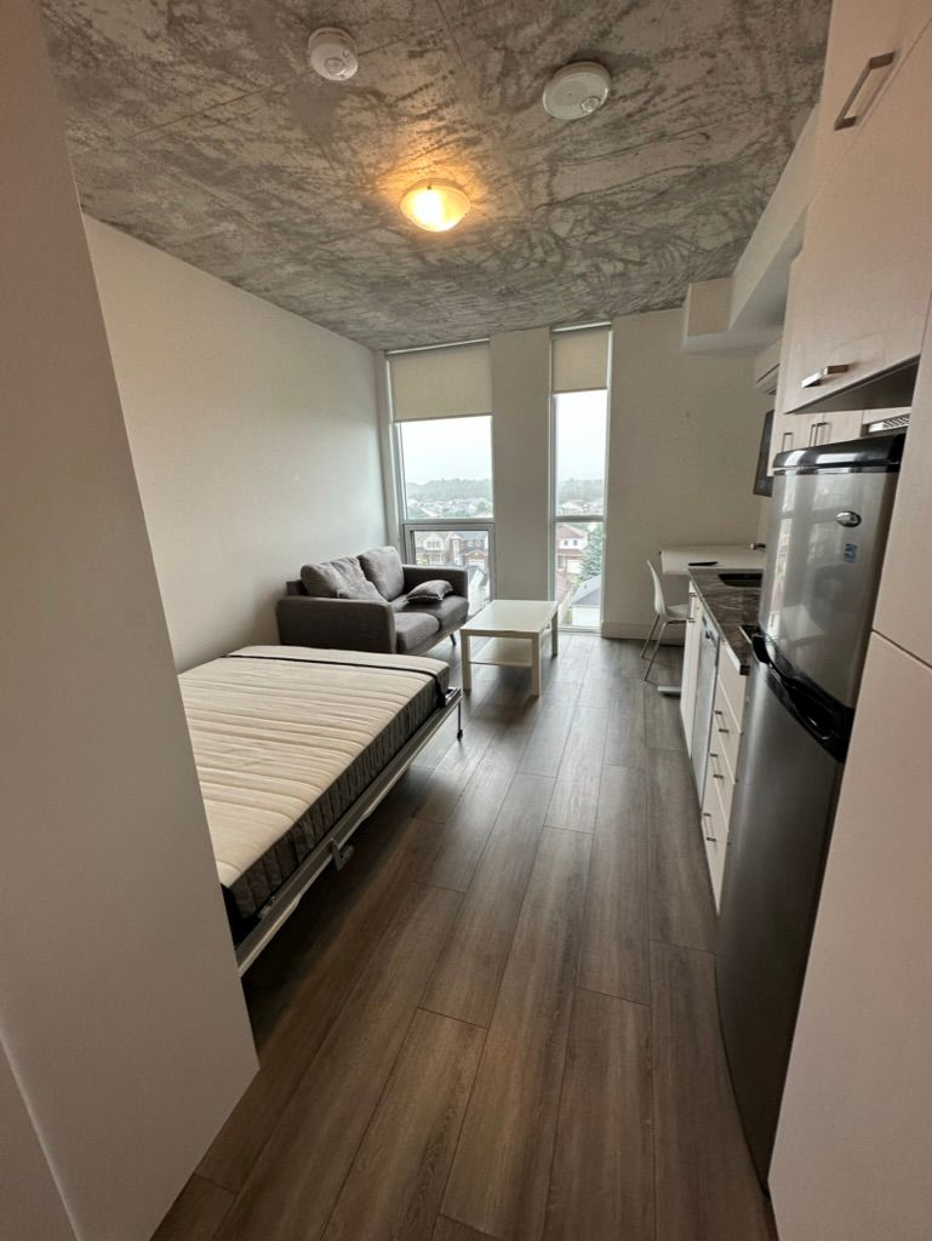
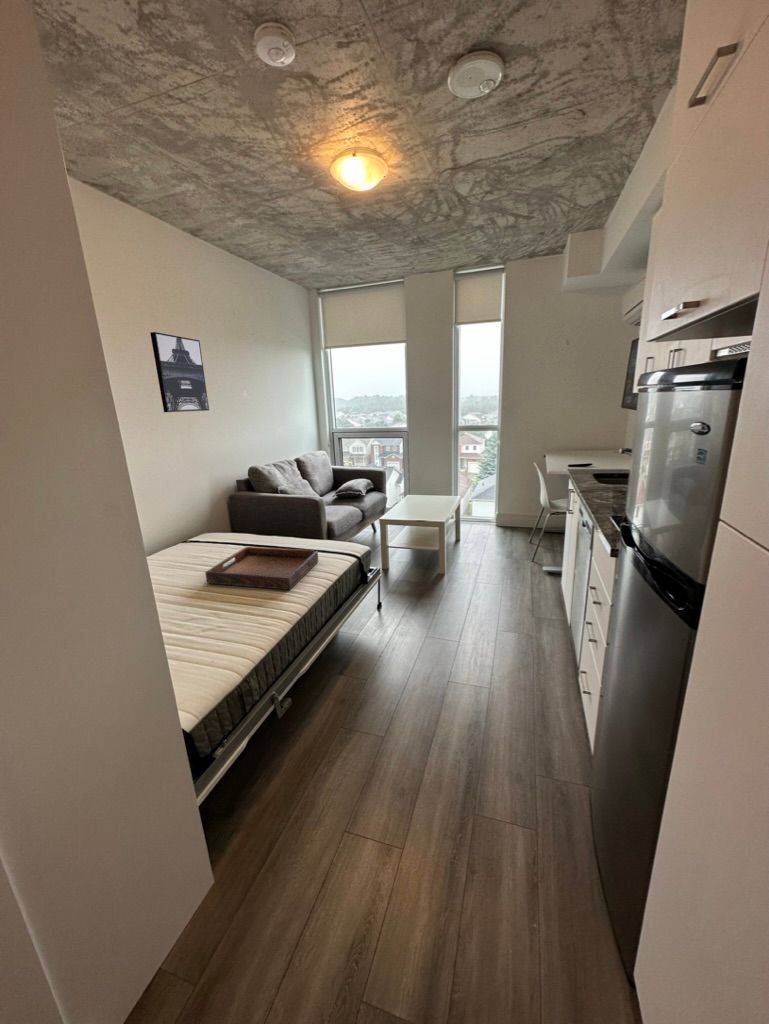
+ serving tray [204,546,319,591]
+ wall art [149,331,210,413]
